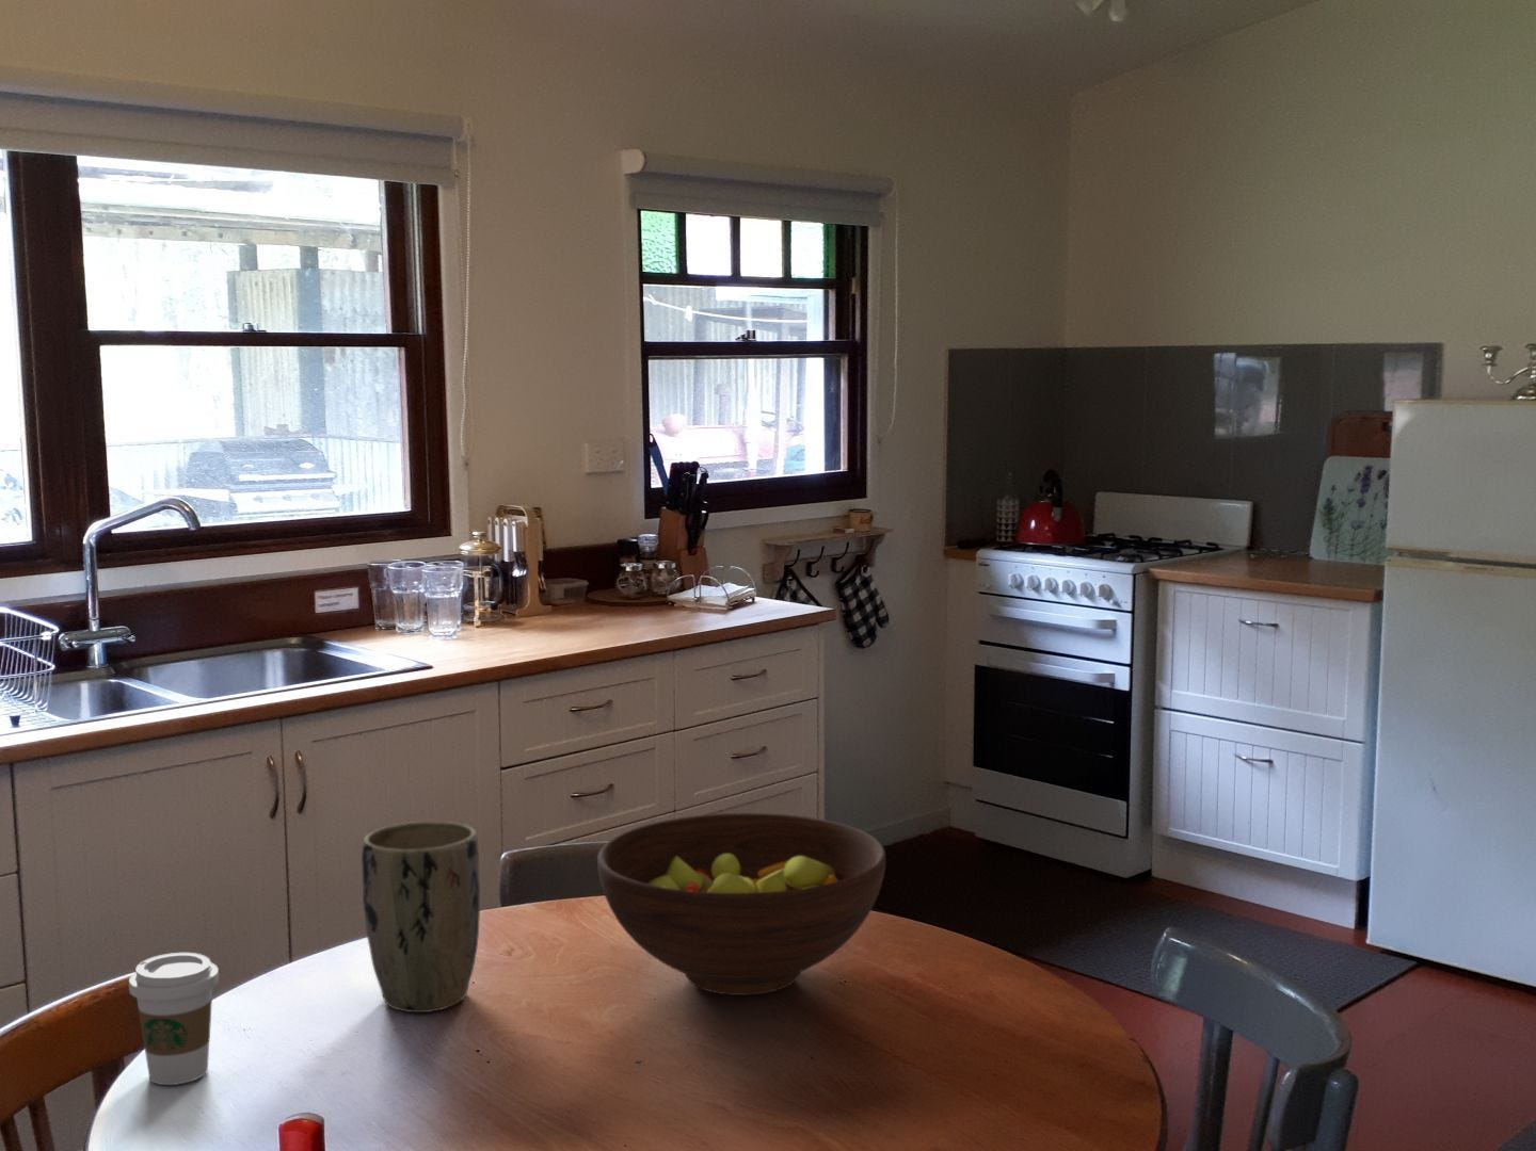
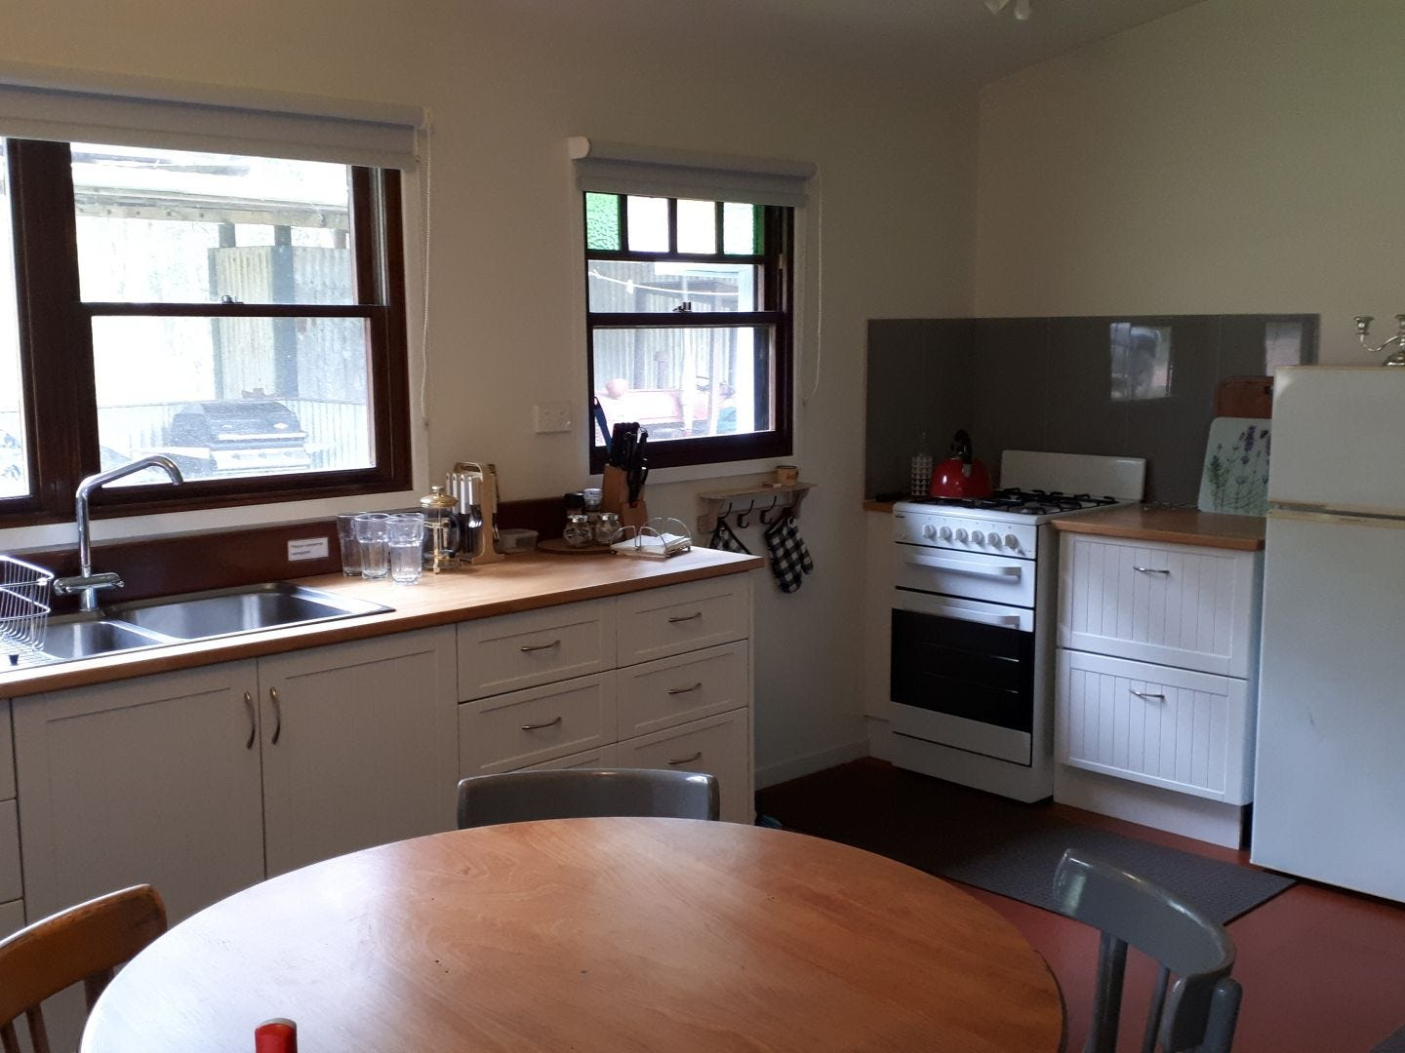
- fruit bowl [596,812,887,996]
- coffee cup [127,952,220,1086]
- plant pot [360,821,481,1013]
